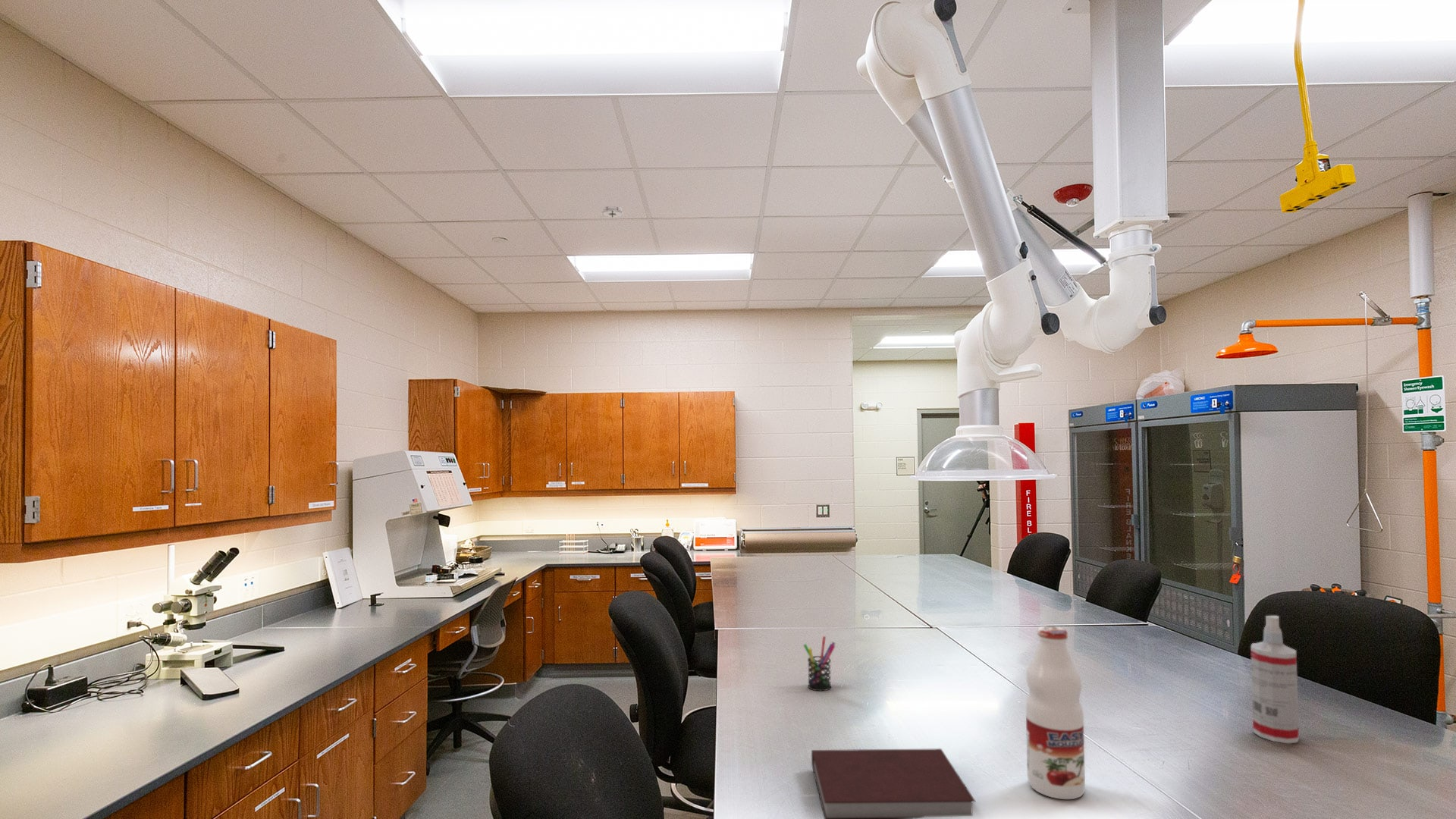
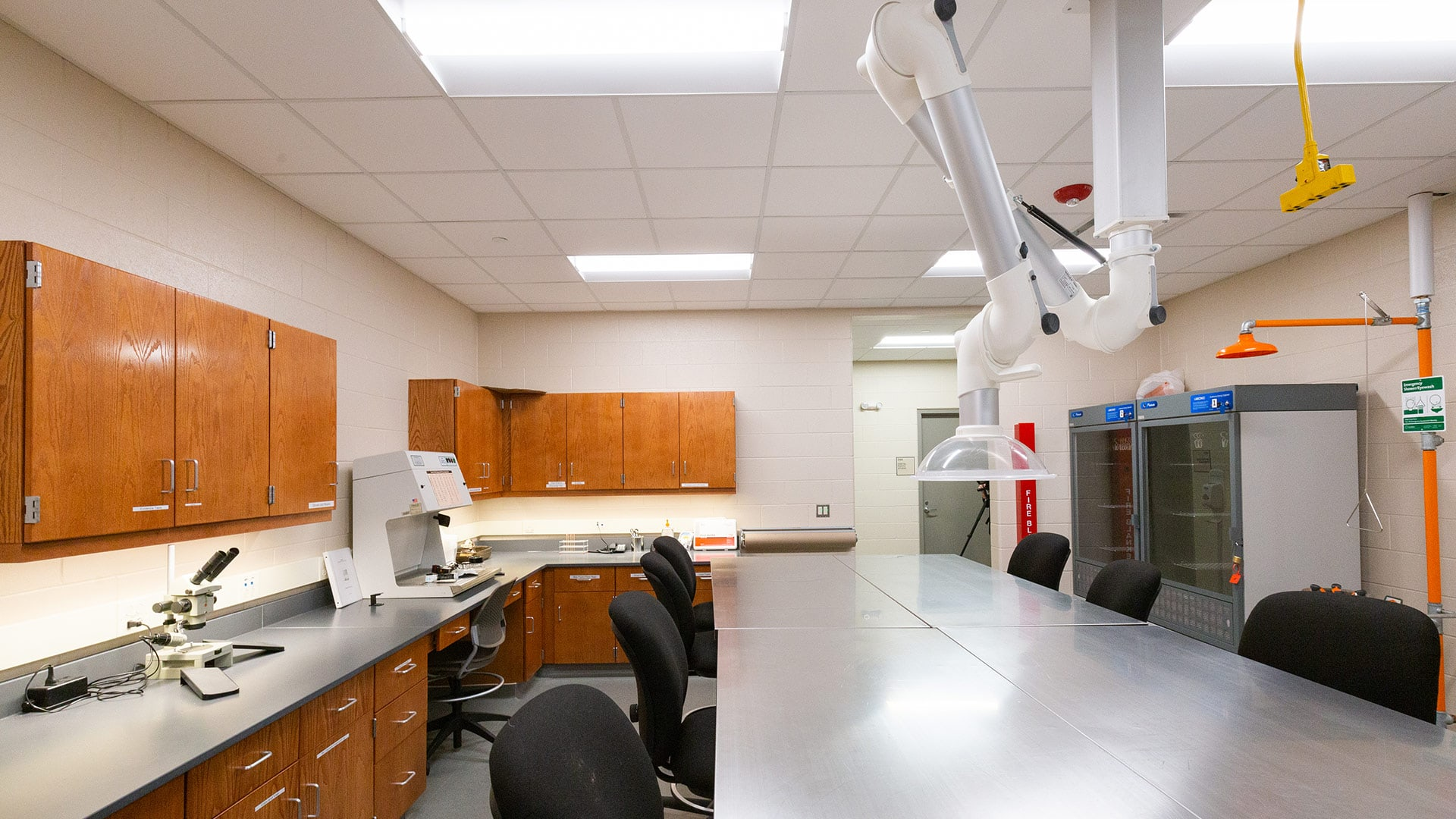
- smoke detector [600,205,625,218]
- pen holder [803,635,836,692]
- notebook [811,748,976,819]
- beverage bottle [1025,626,1086,800]
- spray bottle [1250,615,1300,745]
